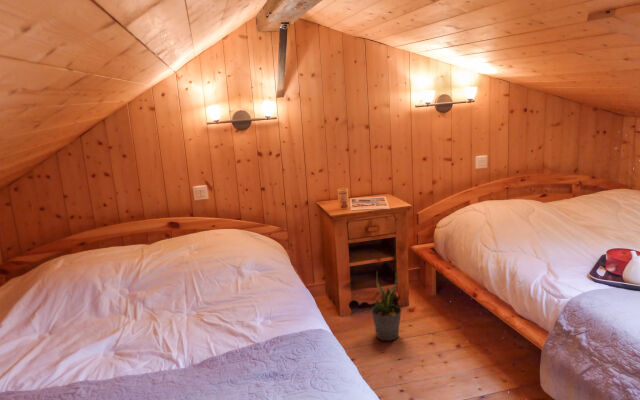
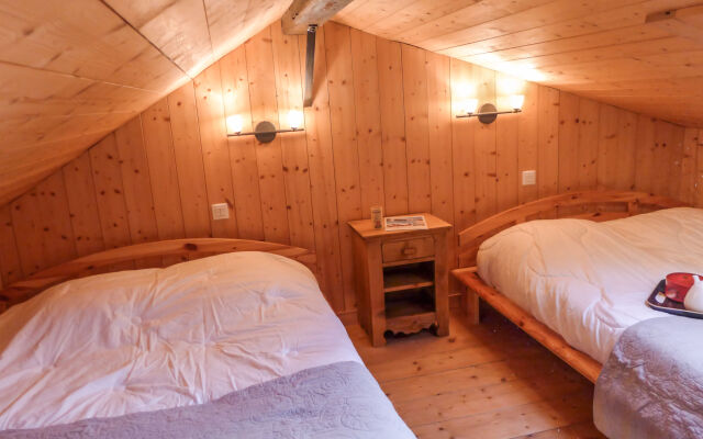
- potted plant [370,270,403,342]
